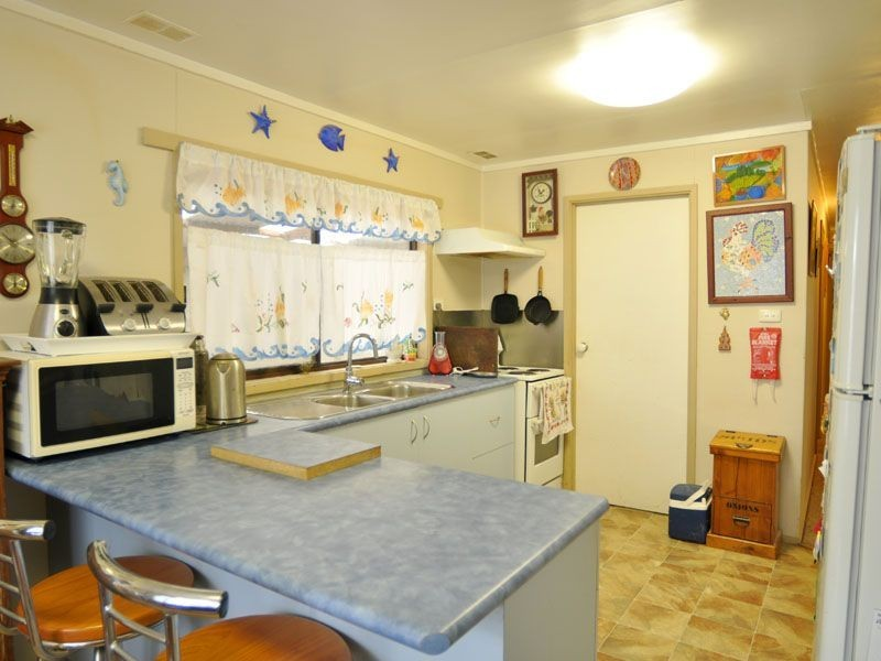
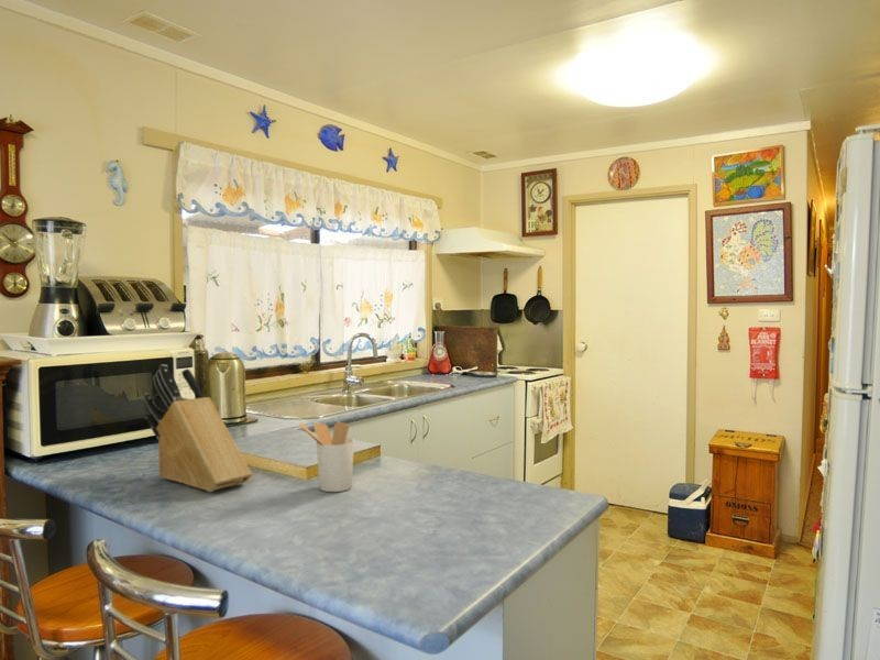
+ utensil holder [298,421,355,493]
+ knife block [143,363,253,493]
